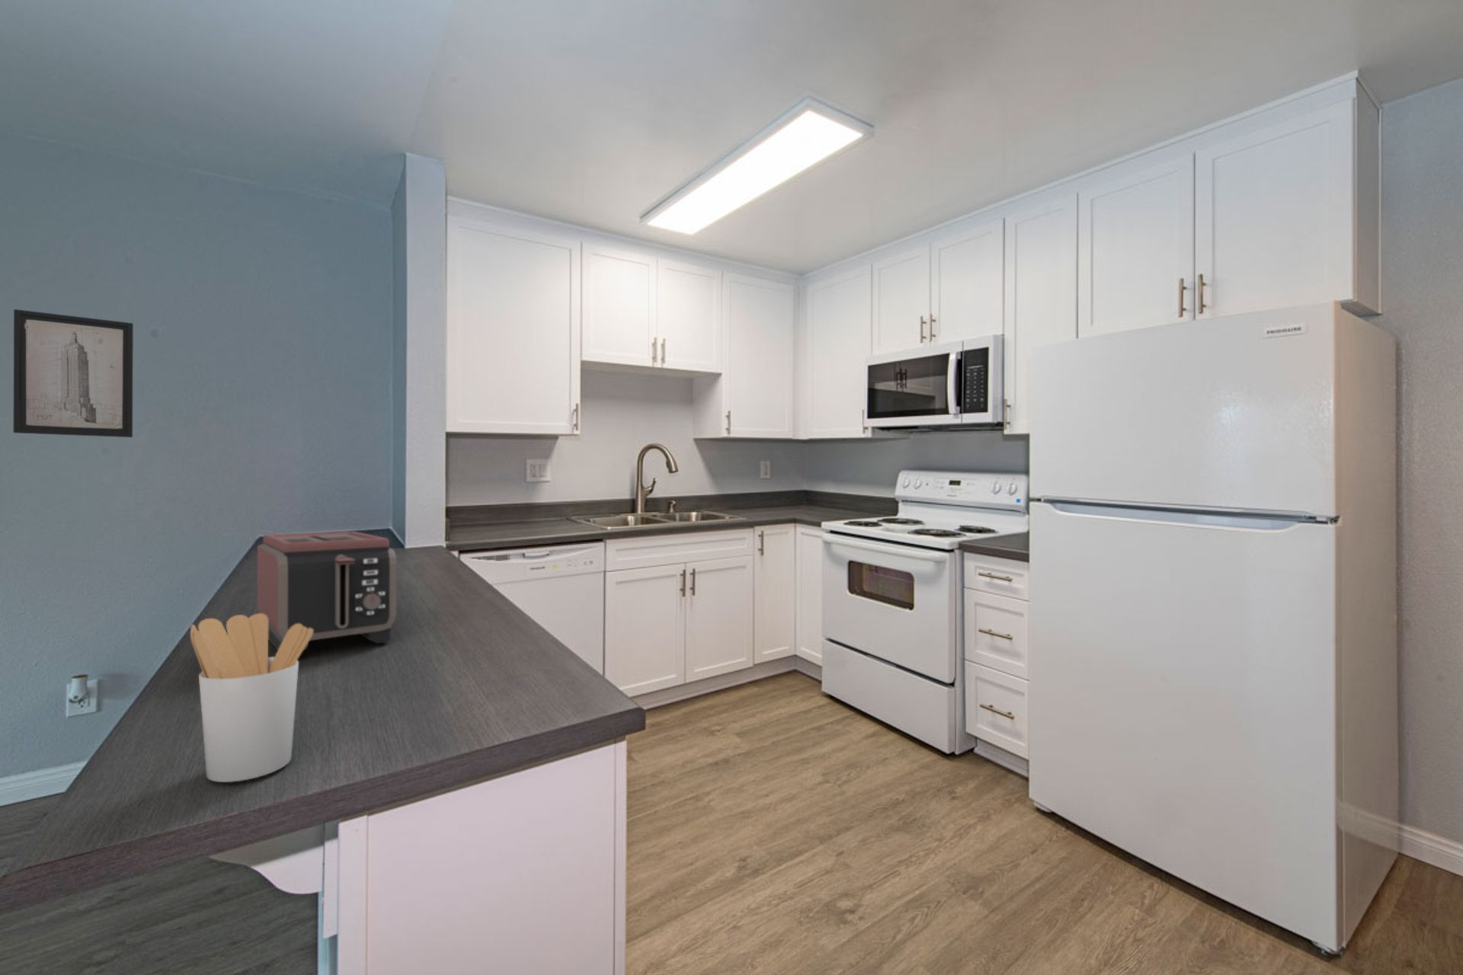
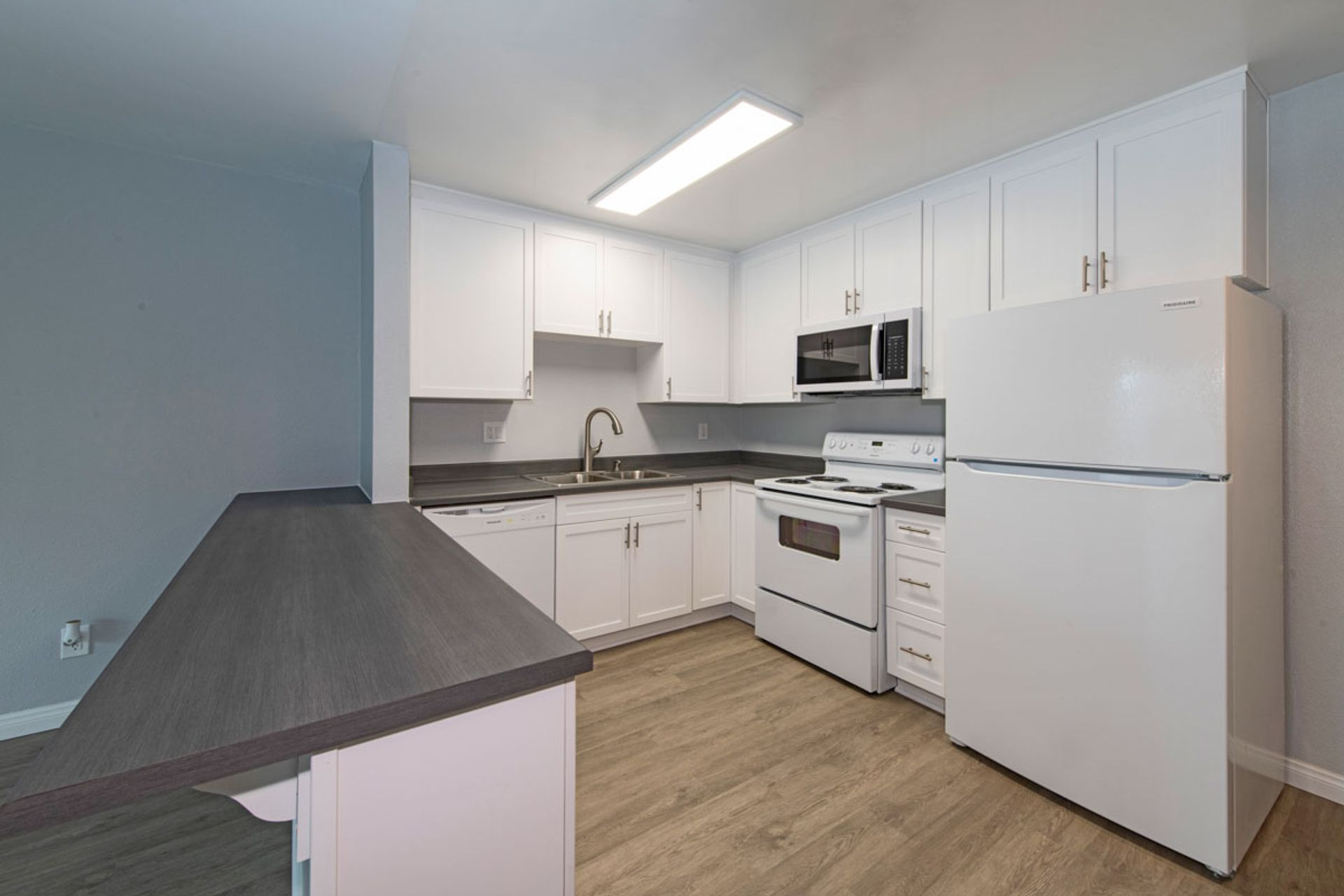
- toaster [256,531,397,651]
- wall art [13,308,134,437]
- utensil holder [189,613,314,783]
